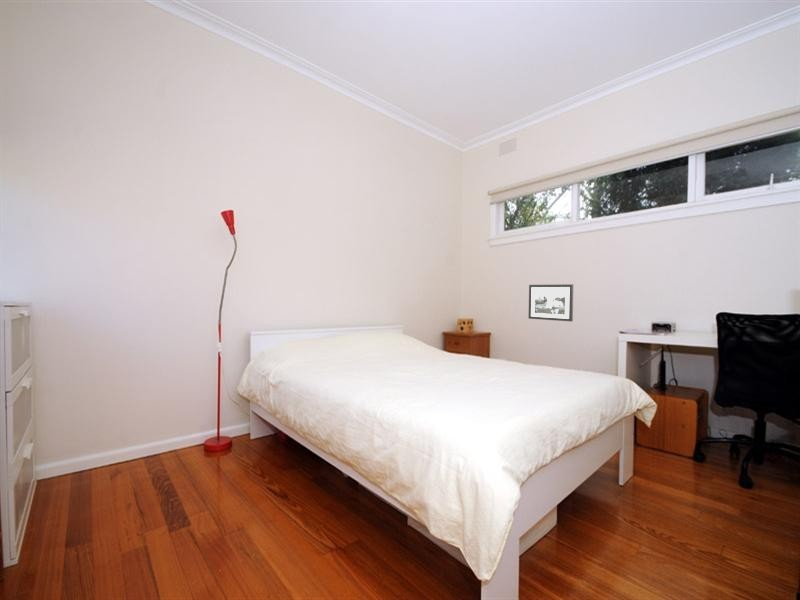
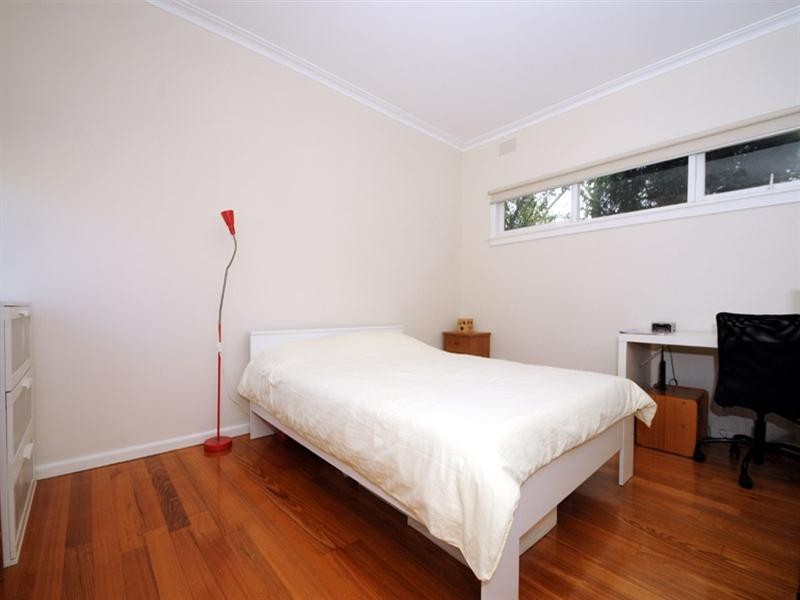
- picture frame [528,283,574,322]
